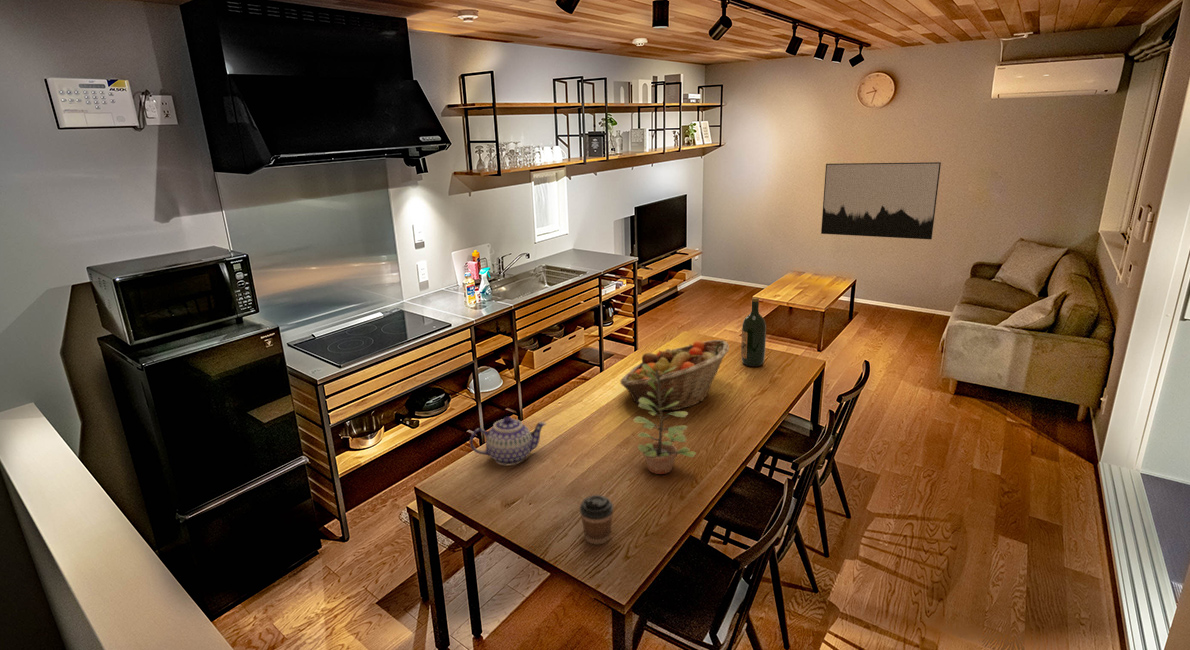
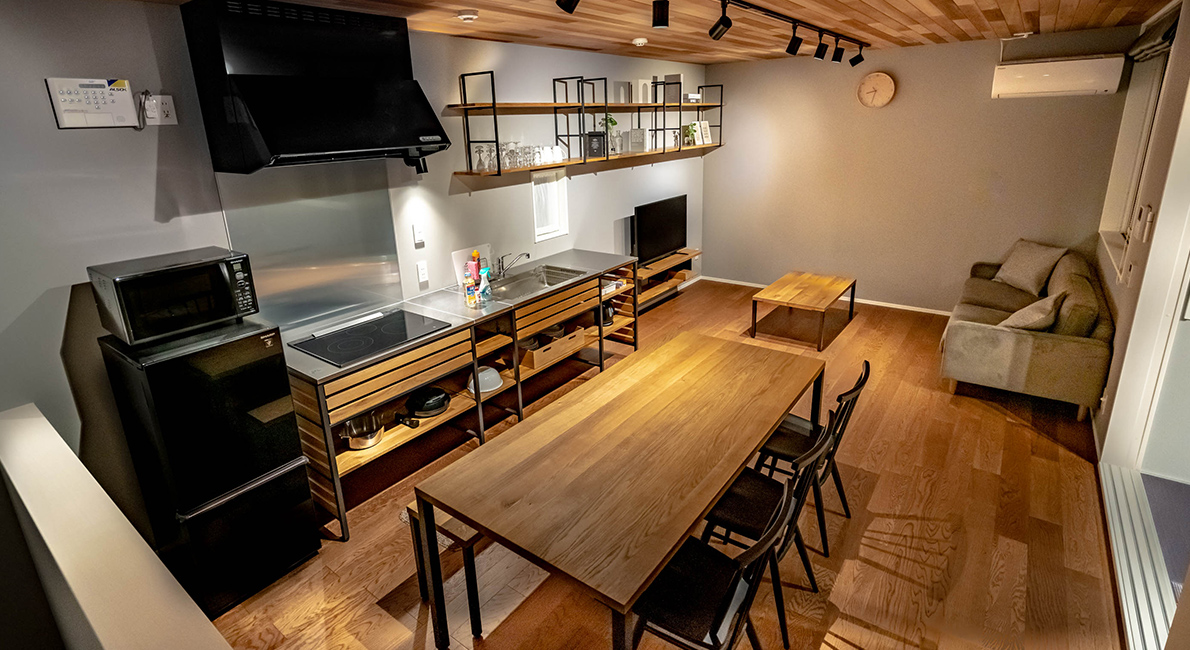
- plant [632,364,697,475]
- coffee cup [579,494,614,545]
- teapot [469,415,547,466]
- wall art [820,161,942,240]
- wine bottle [740,297,767,367]
- fruit basket [619,339,730,412]
